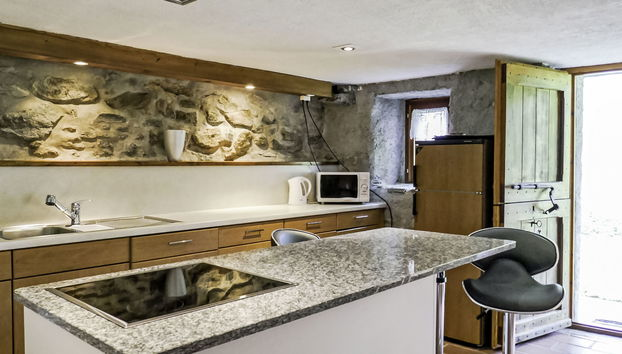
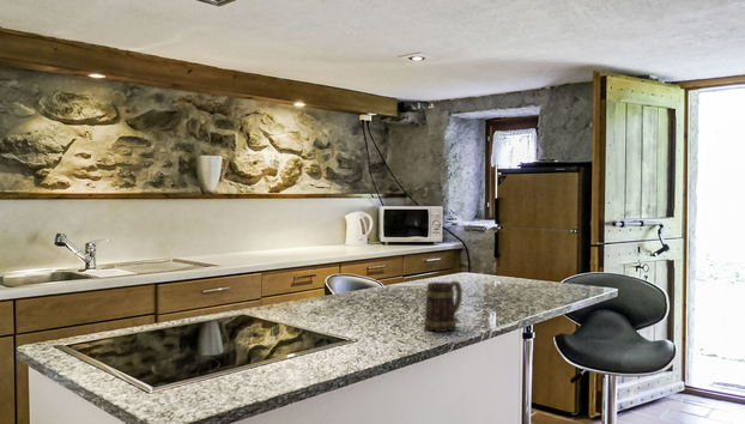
+ mug [423,280,464,333]
